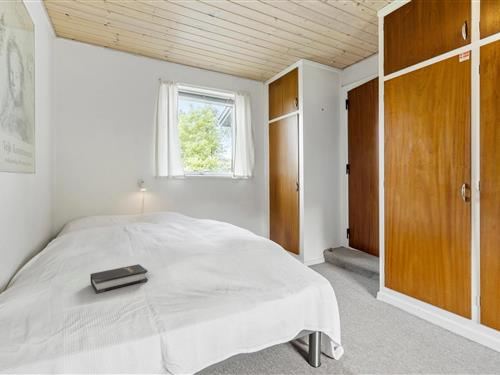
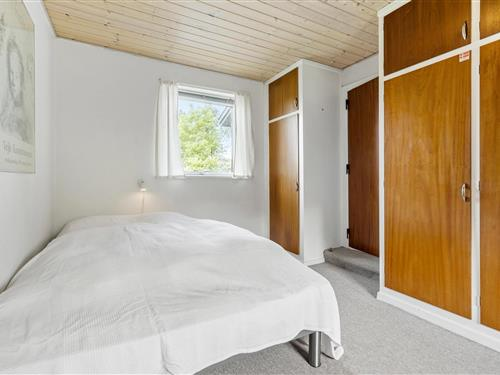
- hardback book [89,263,149,294]
